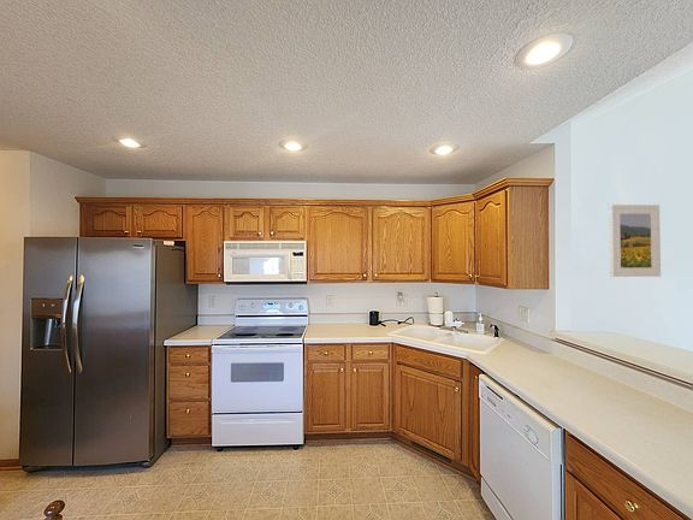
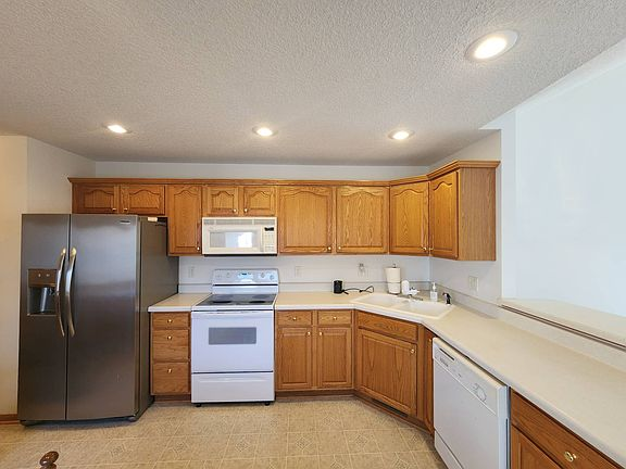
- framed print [608,203,662,278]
